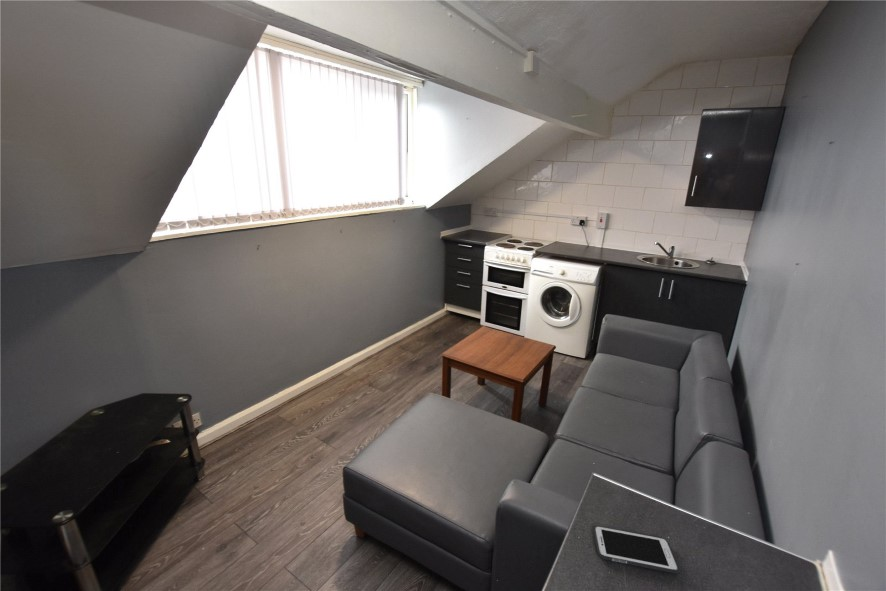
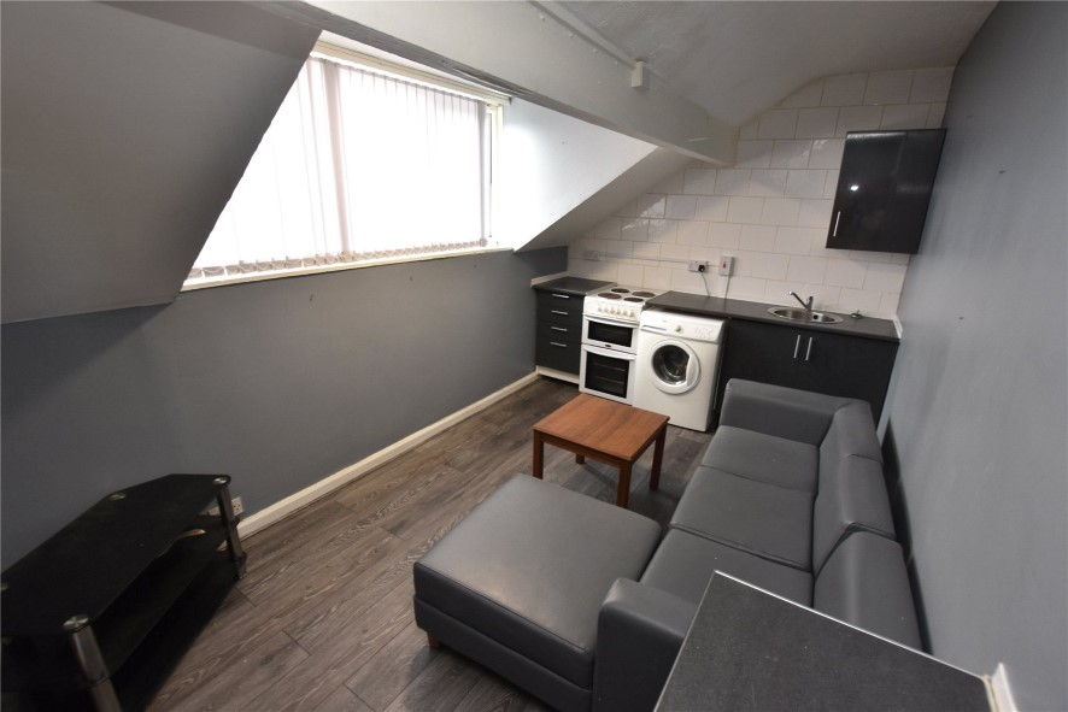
- cell phone [593,525,680,574]
